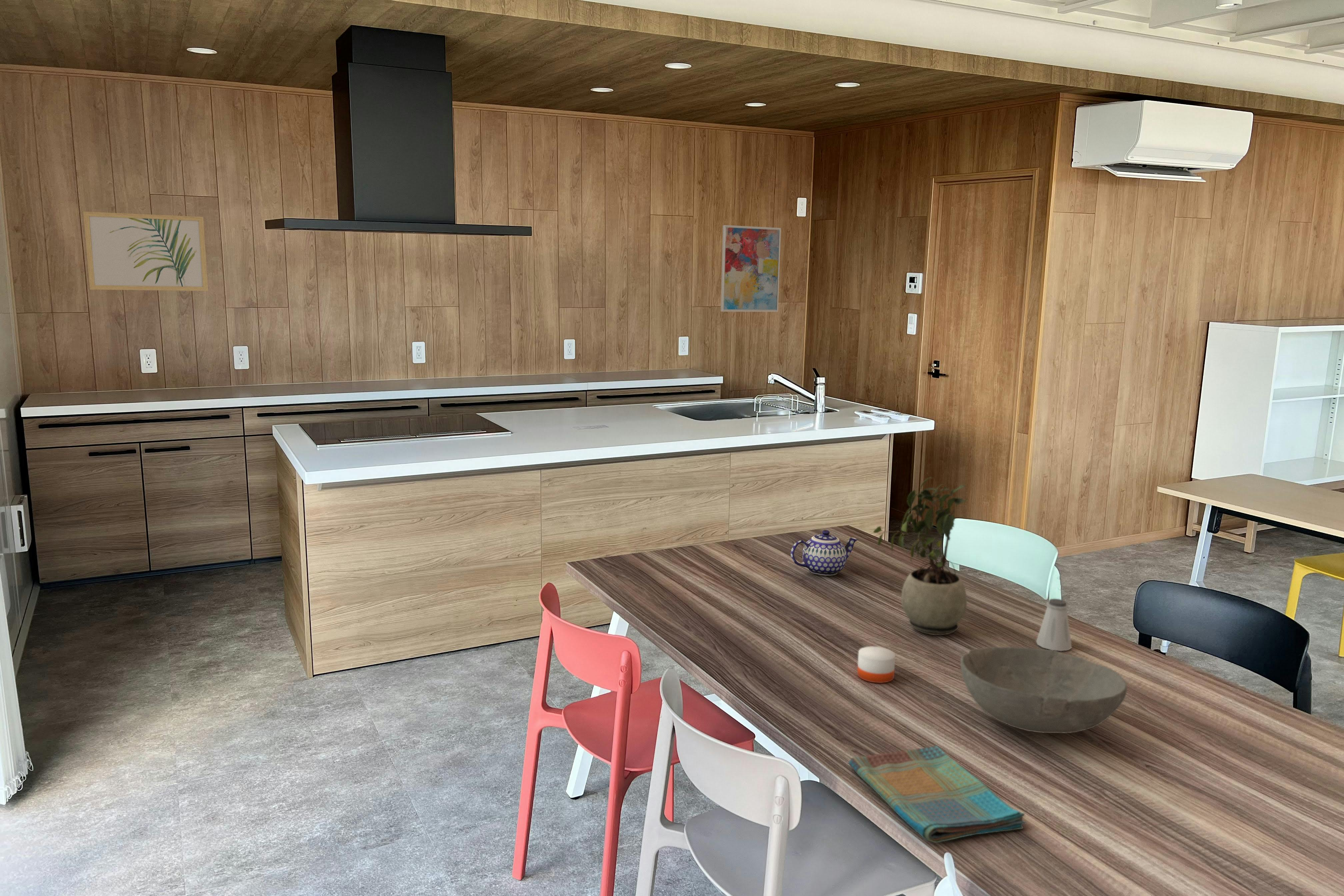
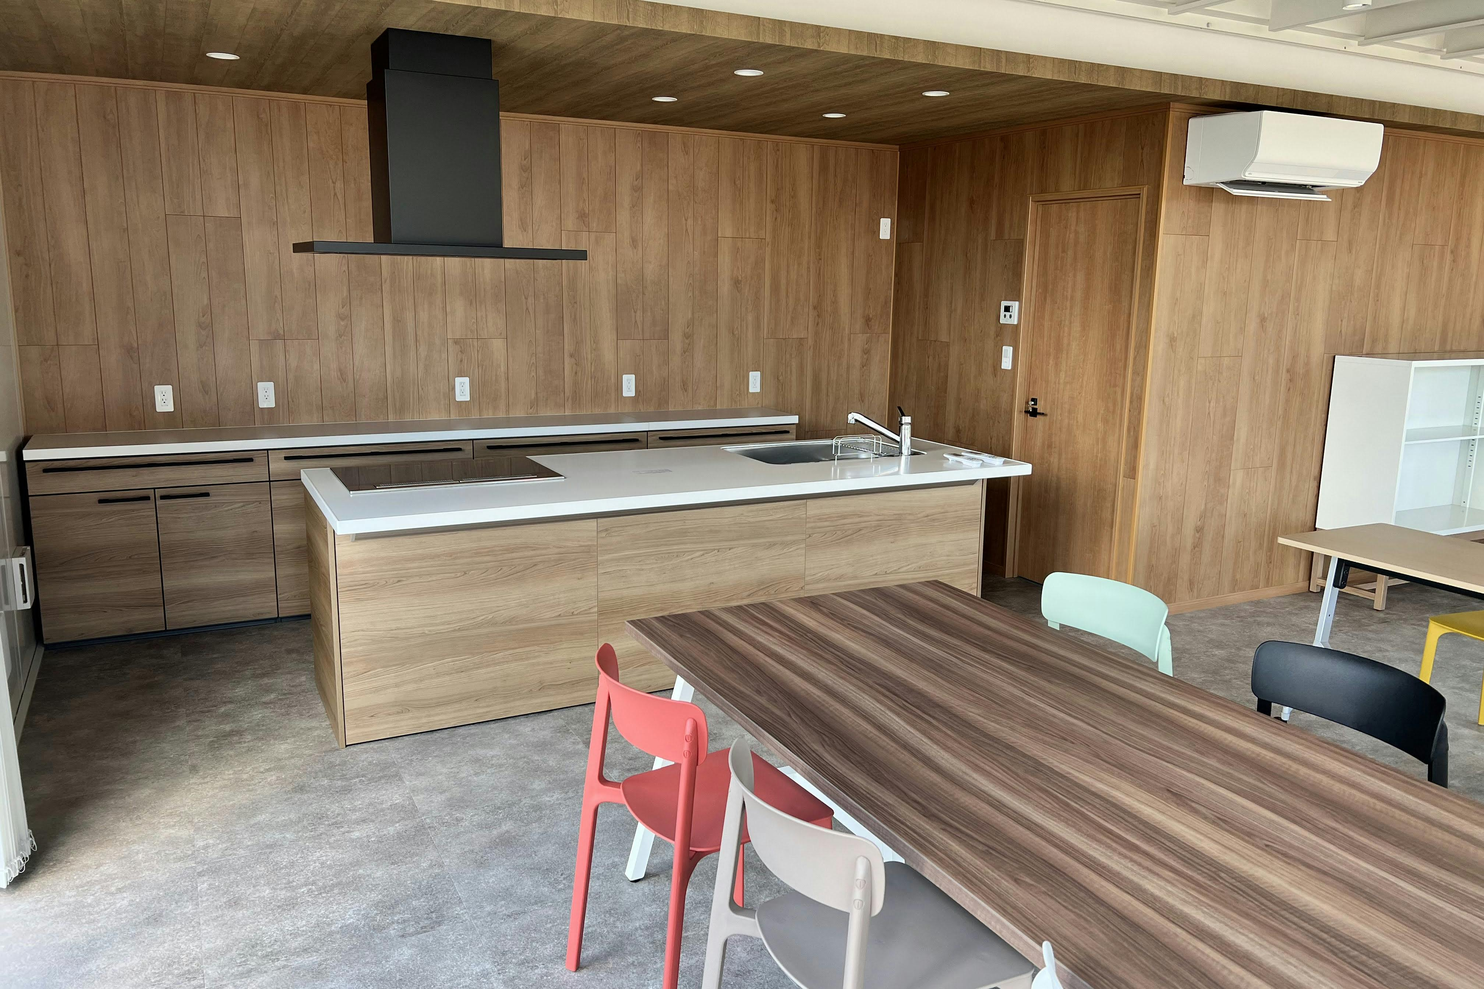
- teapot [790,530,859,576]
- wall art [83,211,208,291]
- wall art [720,225,781,312]
- candle [857,629,896,683]
- saltshaker [1036,598,1072,651]
- dish towel [848,745,1027,843]
- potted plant [873,477,968,635]
- bowl [960,647,1127,734]
